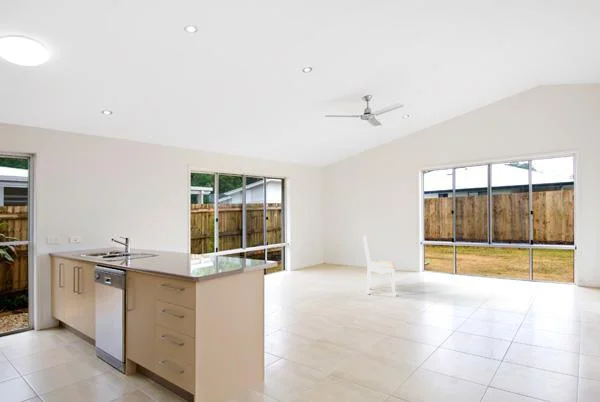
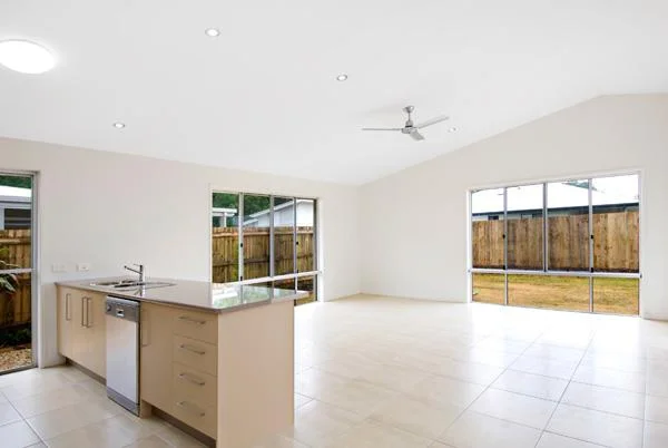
- dining chair [363,234,397,298]
